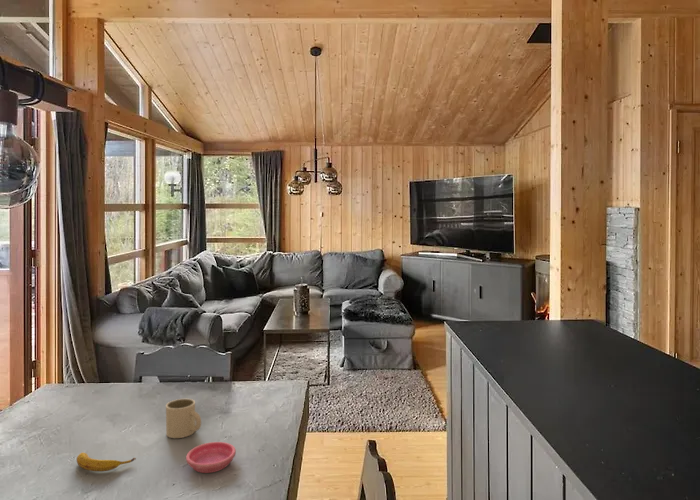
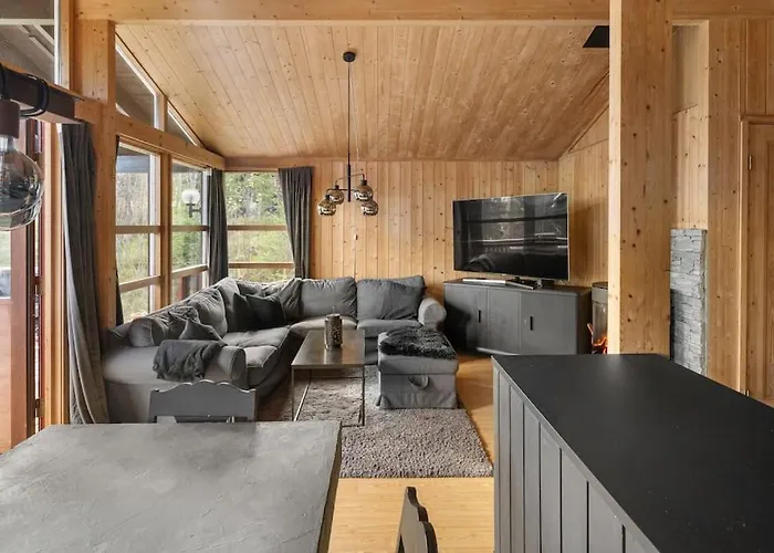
- mug [165,398,202,439]
- saucer [185,441,237,474]
- banana [76,452,137,472]
